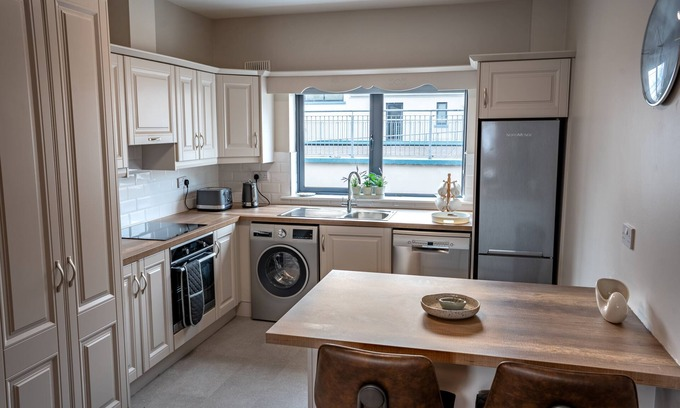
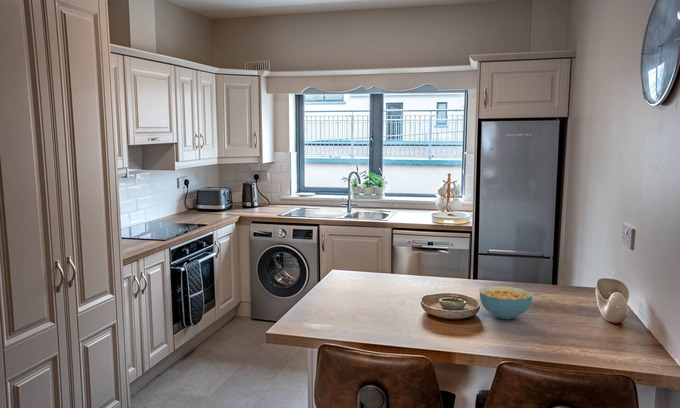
+ cereal bowl [478,285,533,320]
